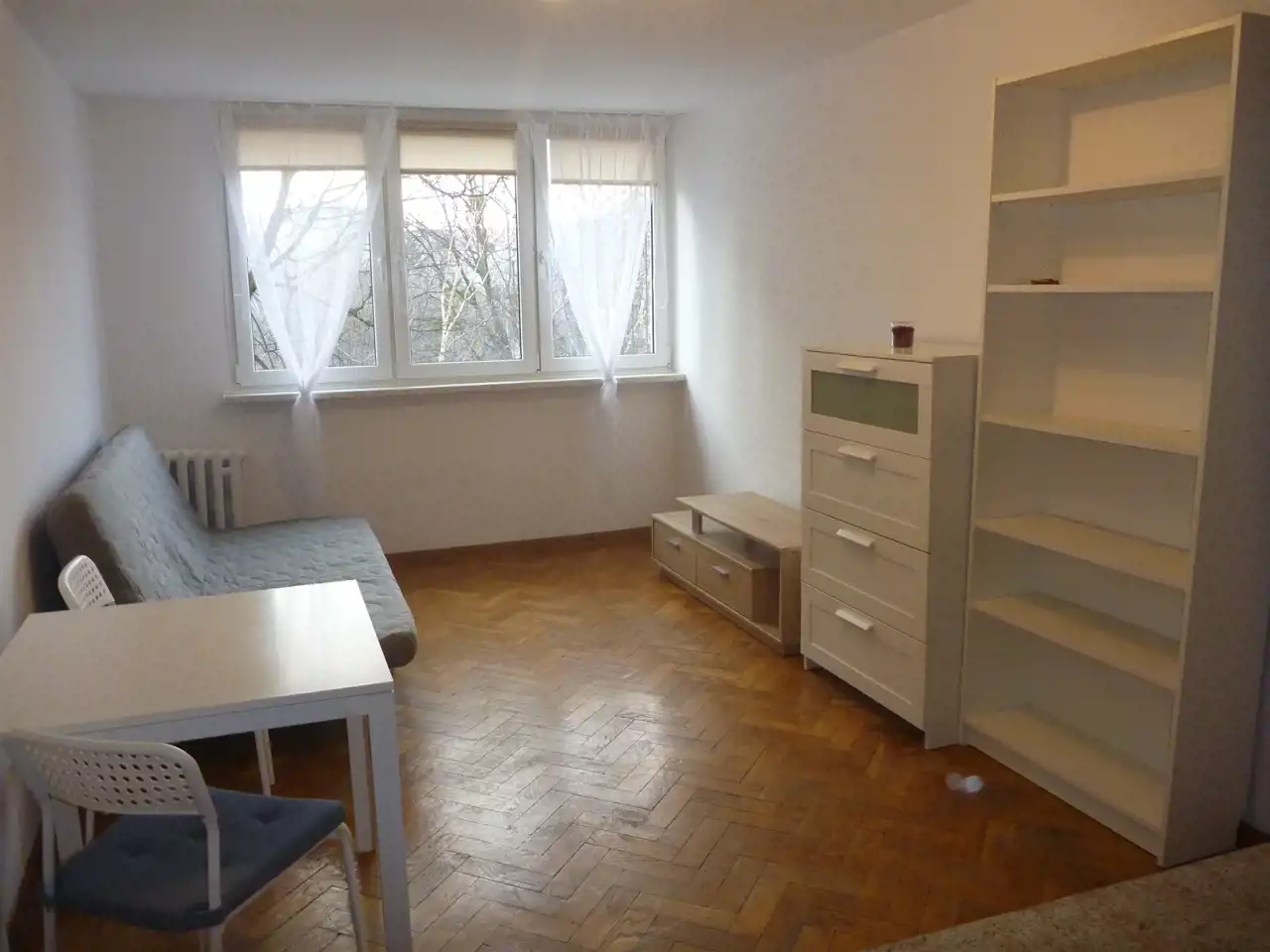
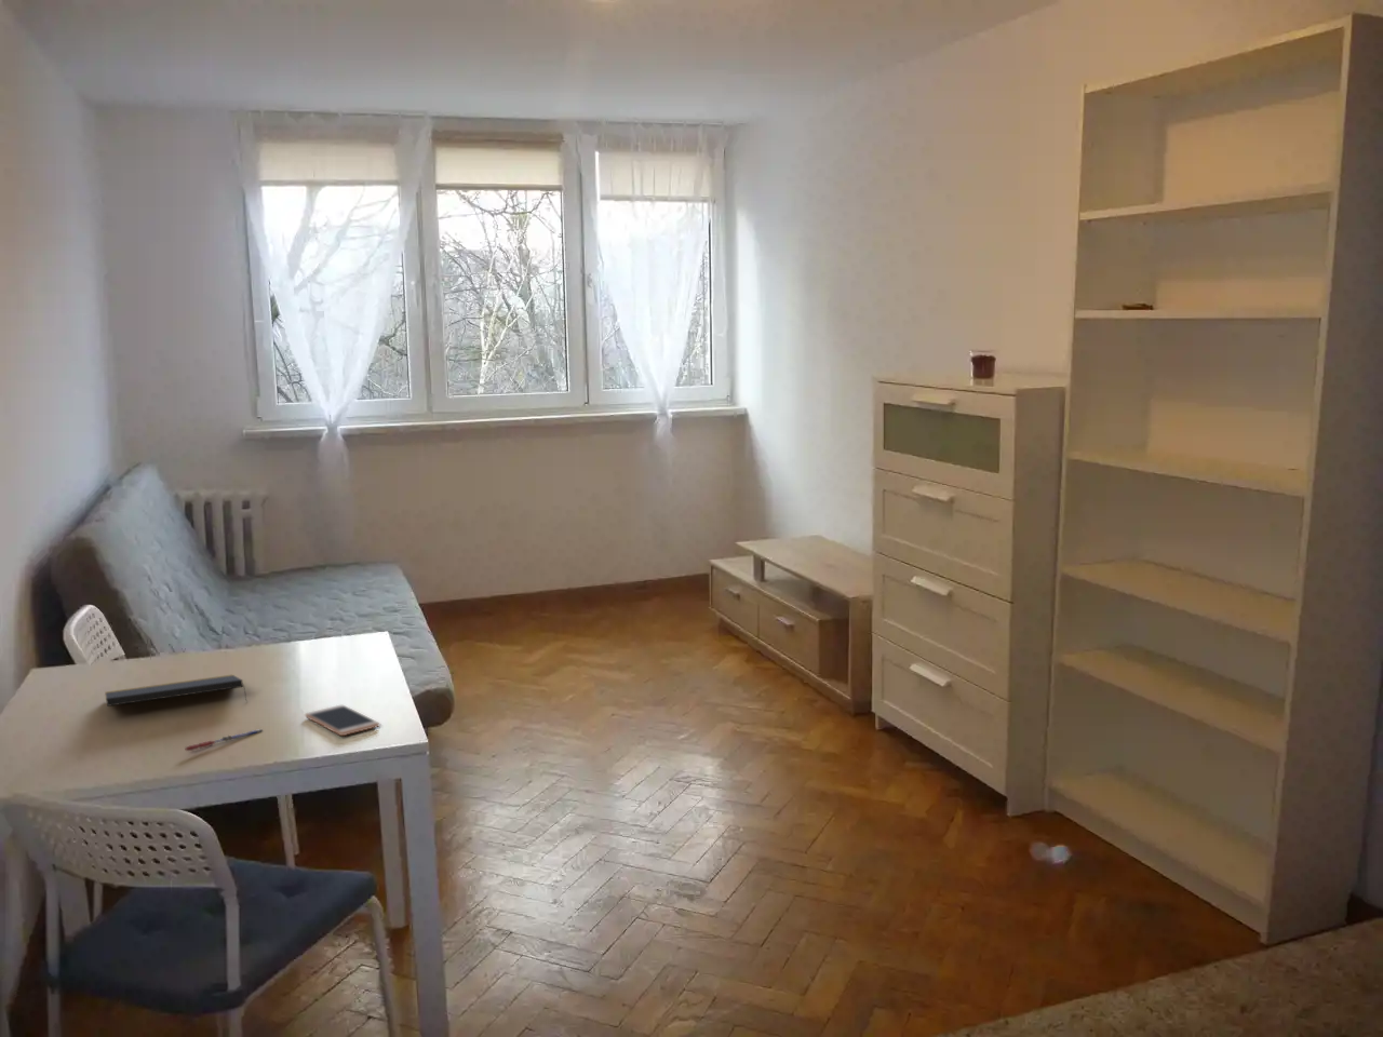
+ smartphone [304,705,380,736]
+ pen [184,728,264,752]
+ notepad [103,674,248,708]
